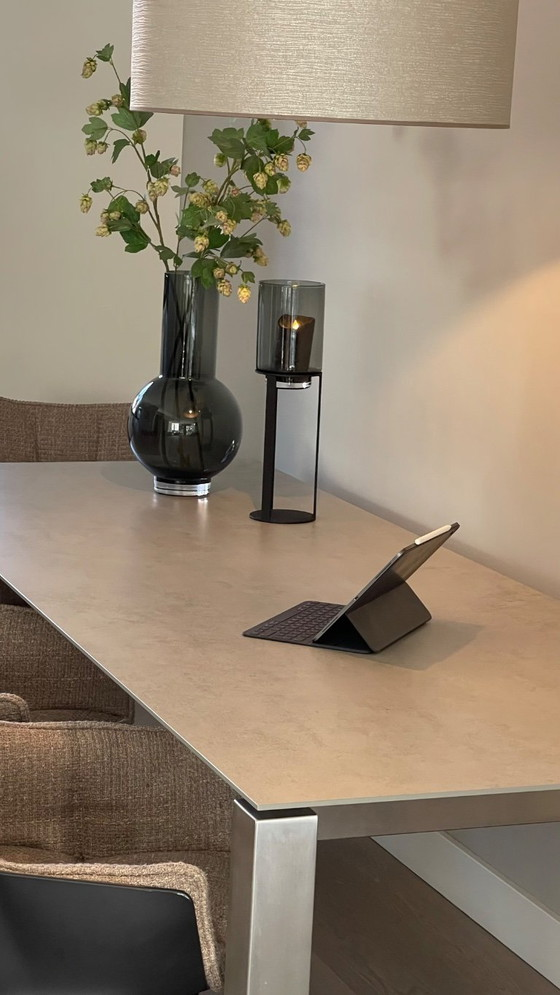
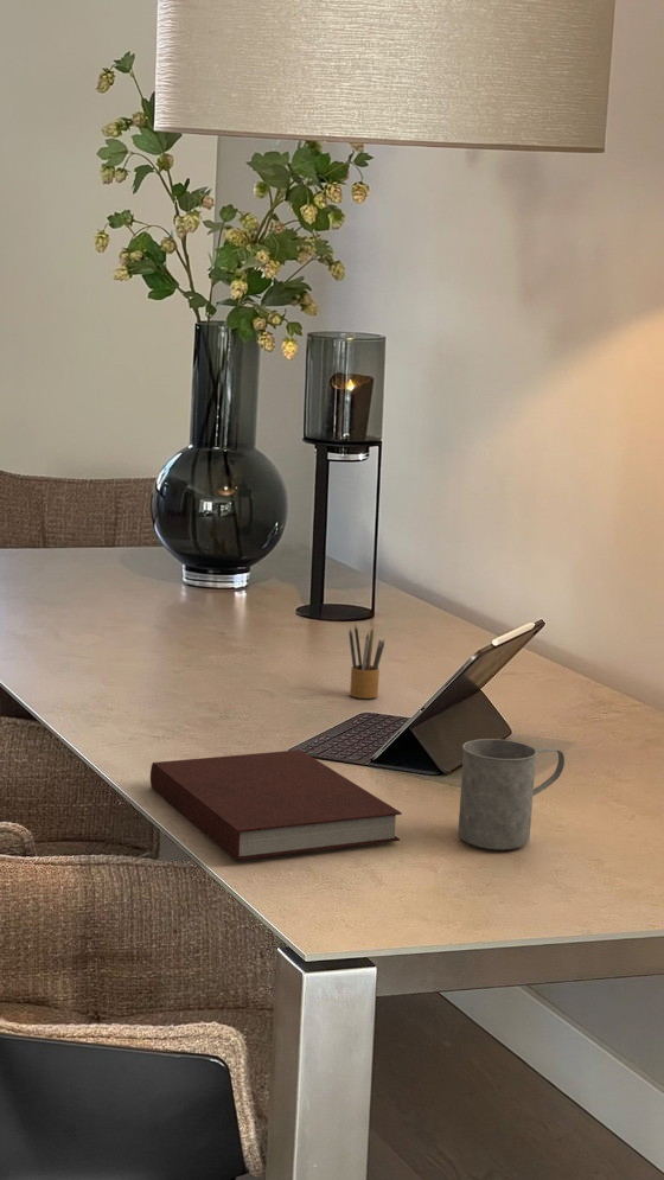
+ pencil box [347,625,385,700]
+ notebook [149,748,403,861]
+ mug [456,738,566,851]
